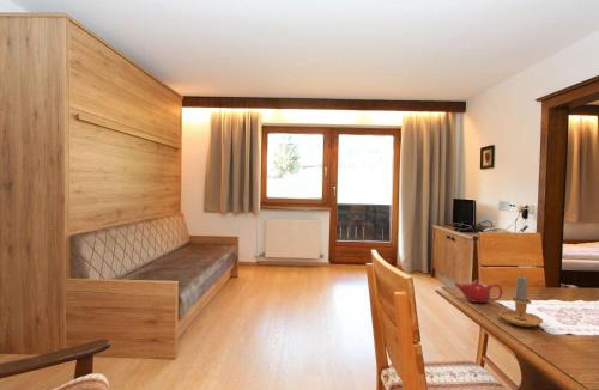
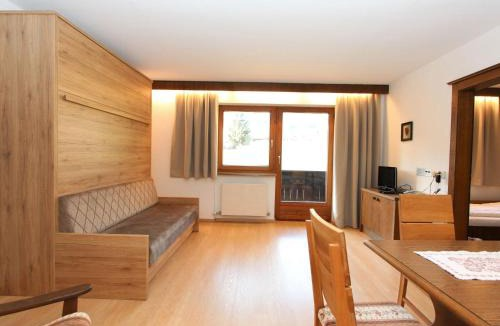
- candle [498,274,544,328]
- teapot [453,279,504,304]
